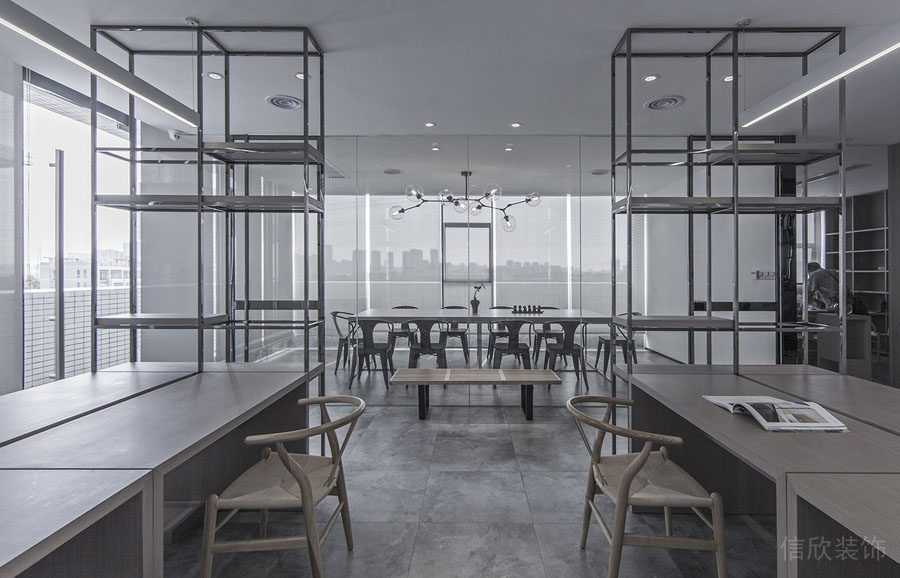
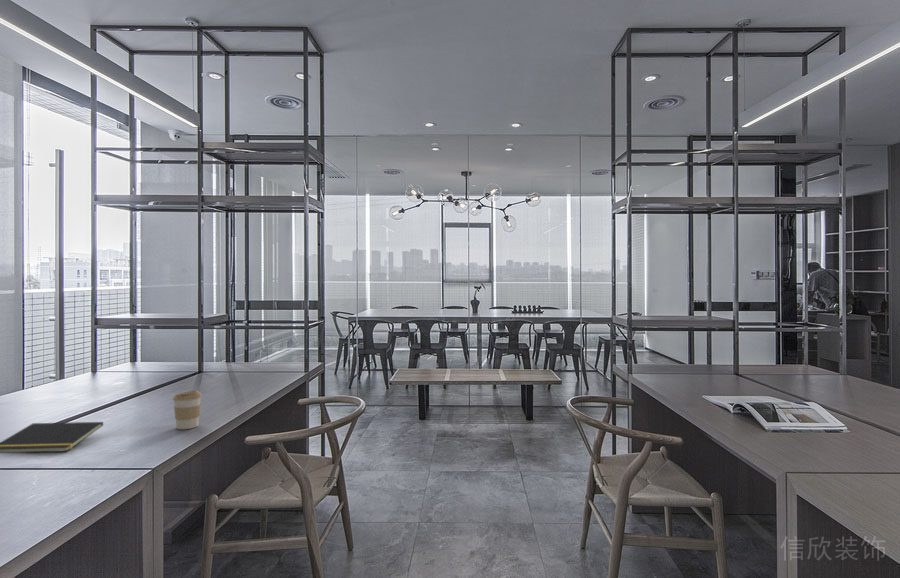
+ coffee cup [172,390,203,430]
+ notepad [0,421,104,454]
